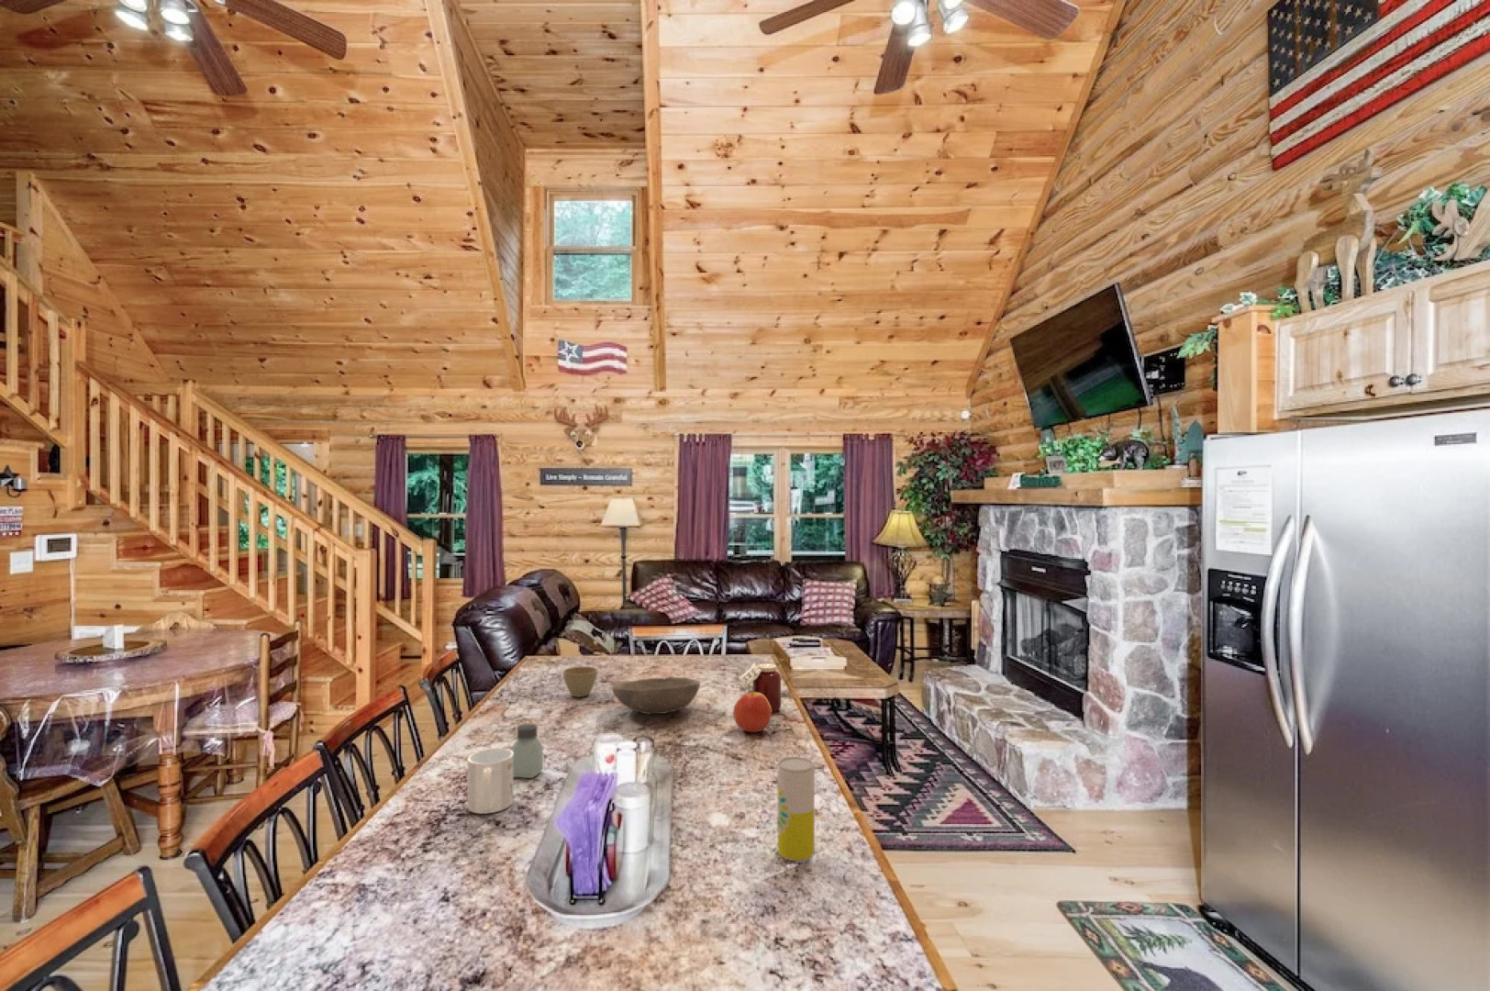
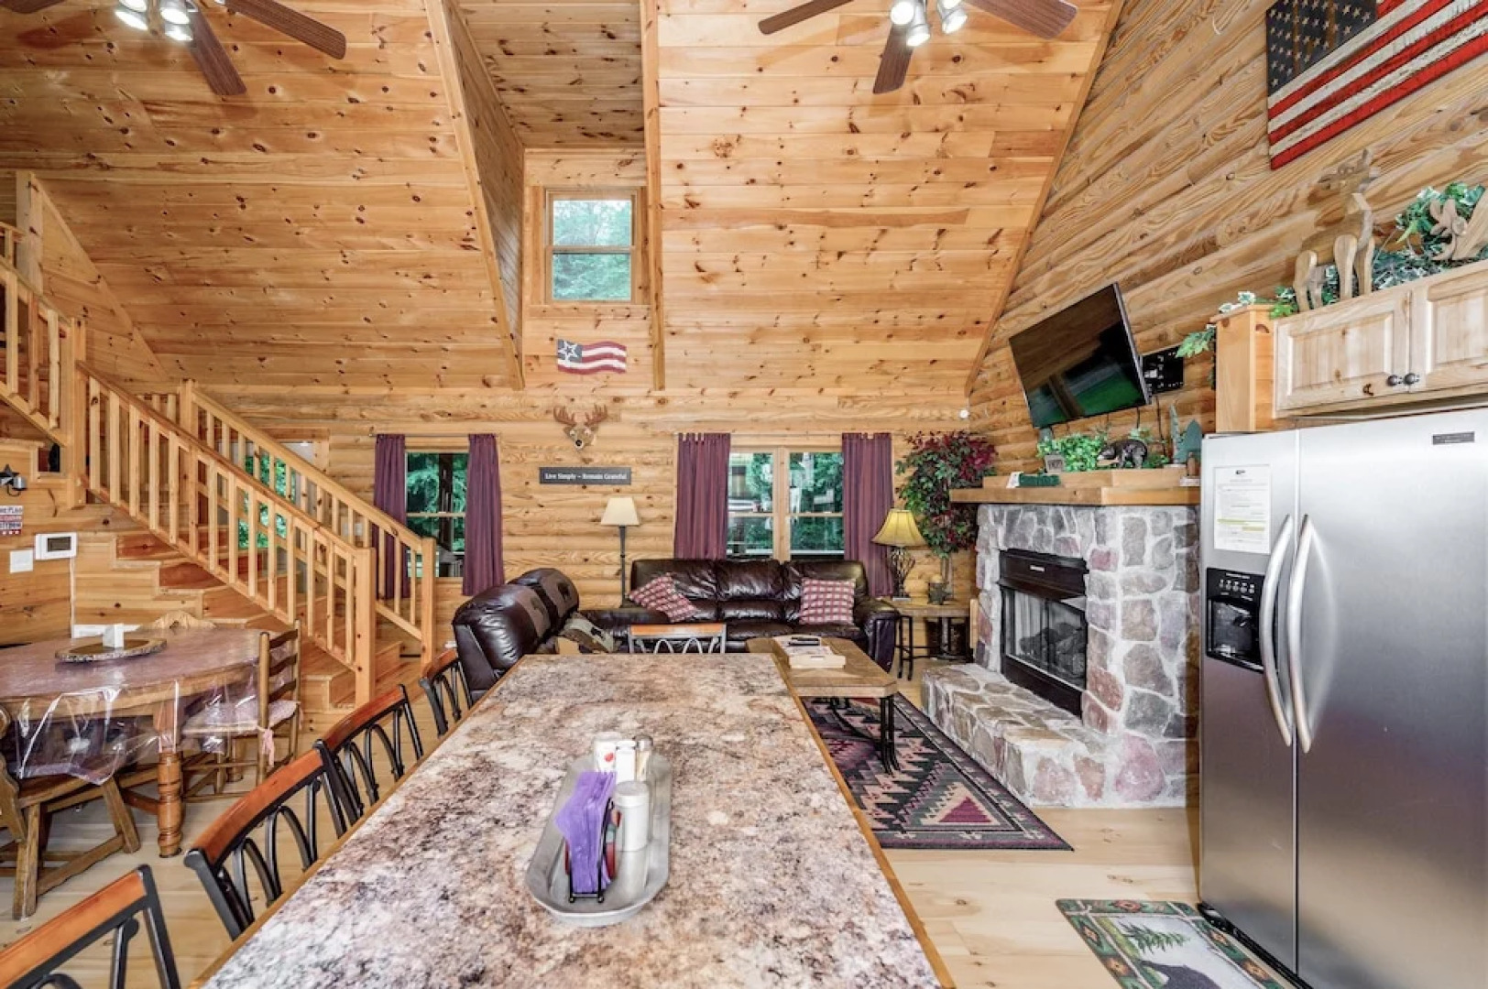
- jar [737,663,781,713]
- beverage can [777,757,816,865]
- apple [732,691,773,733]
- bowl [611,676,701,714]
- mug [466,747,514,815]
- saltshaker [511,723,544,779]
- flower pot [562,665,598,698]
